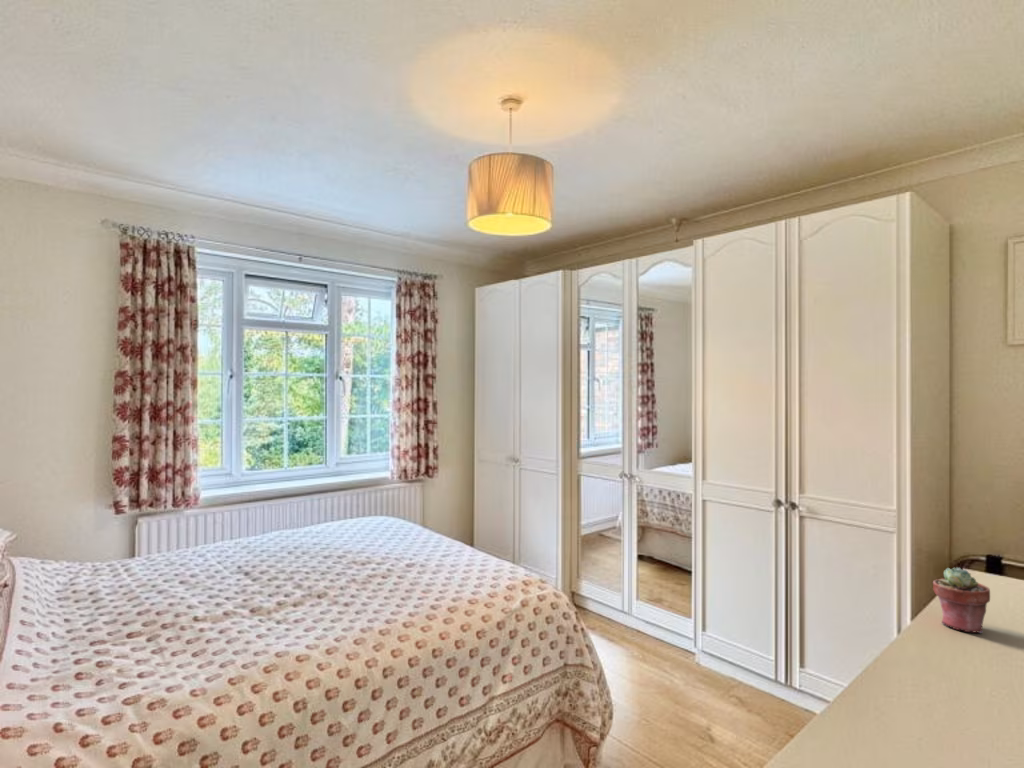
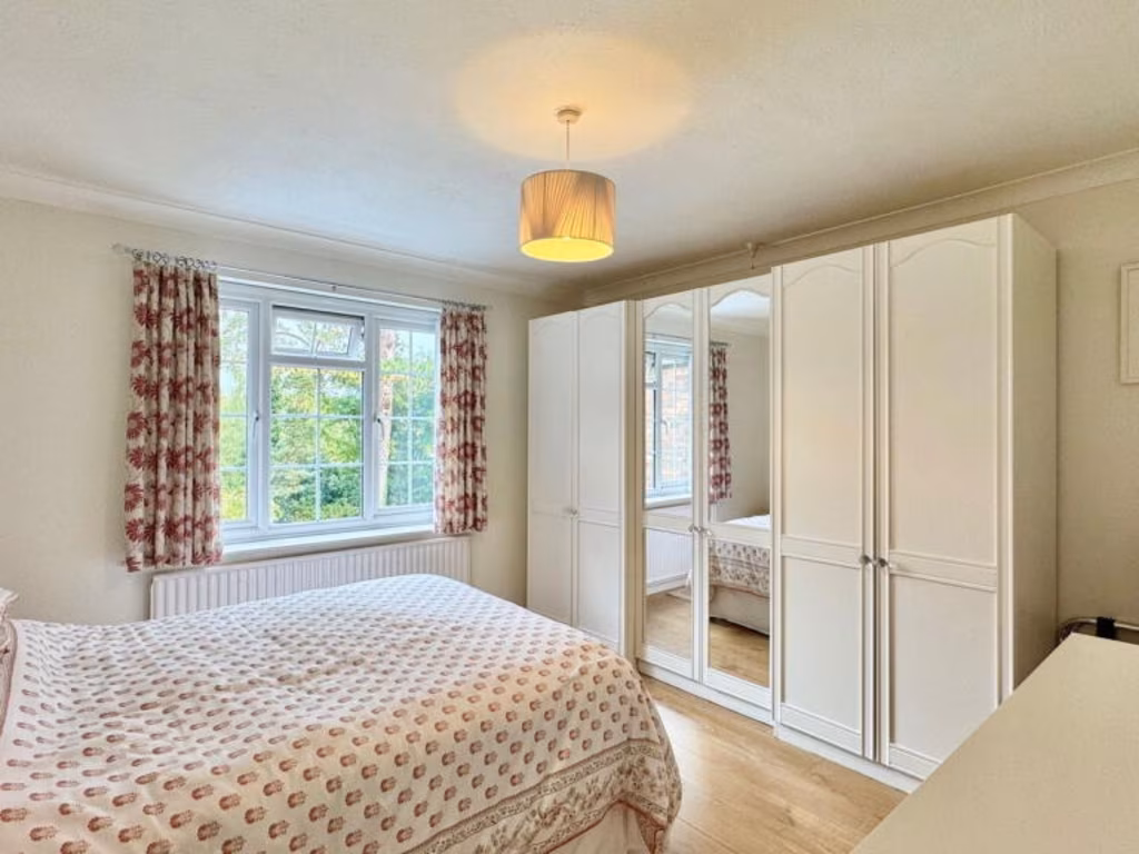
- potted succulent [932,567,991,634]
